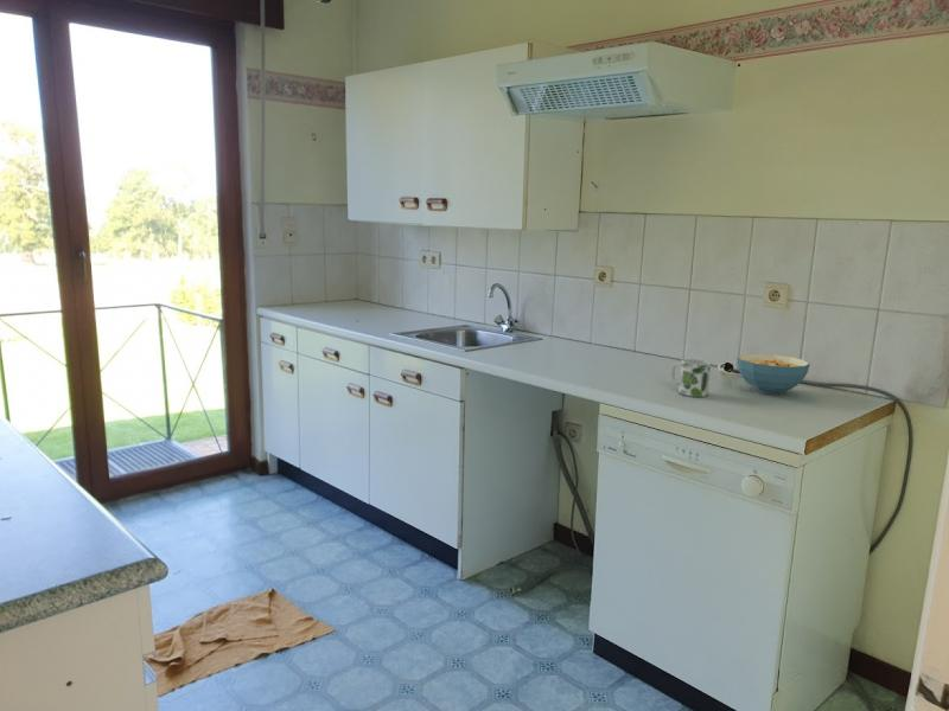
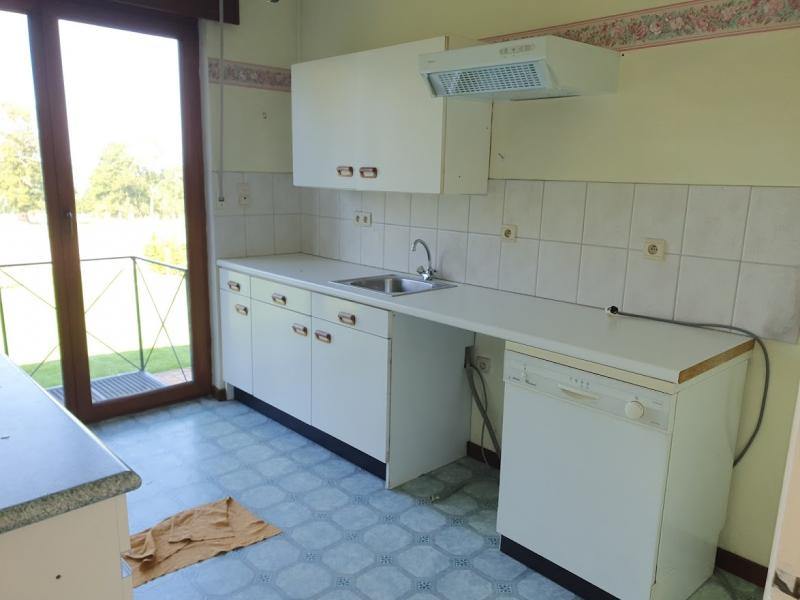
- cereal bowl [735,353,811,396]
- mug [669,358,712,398]
